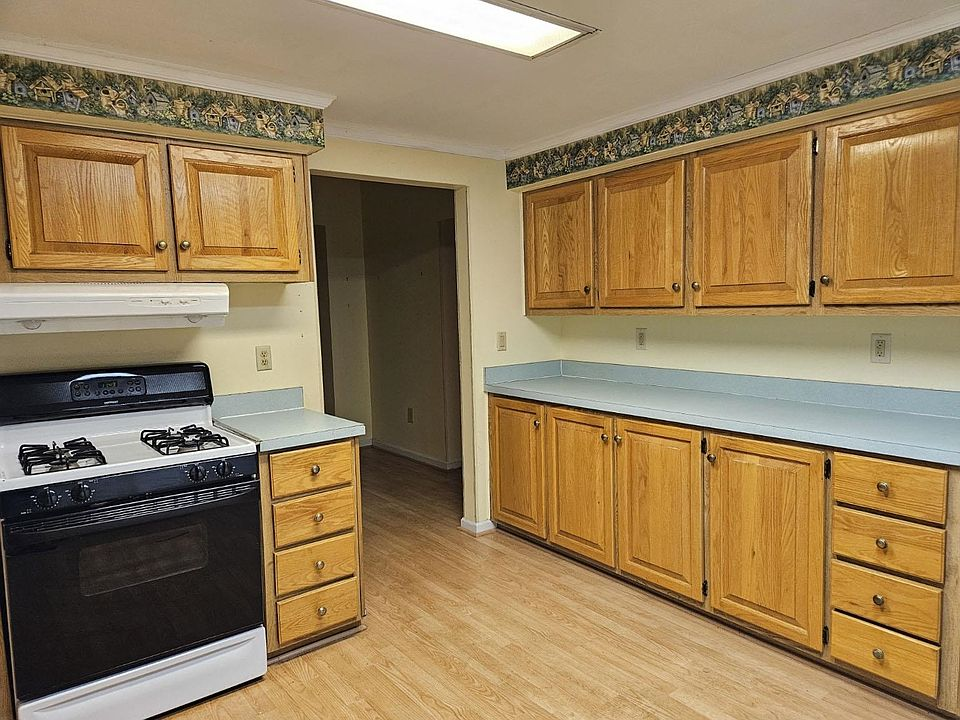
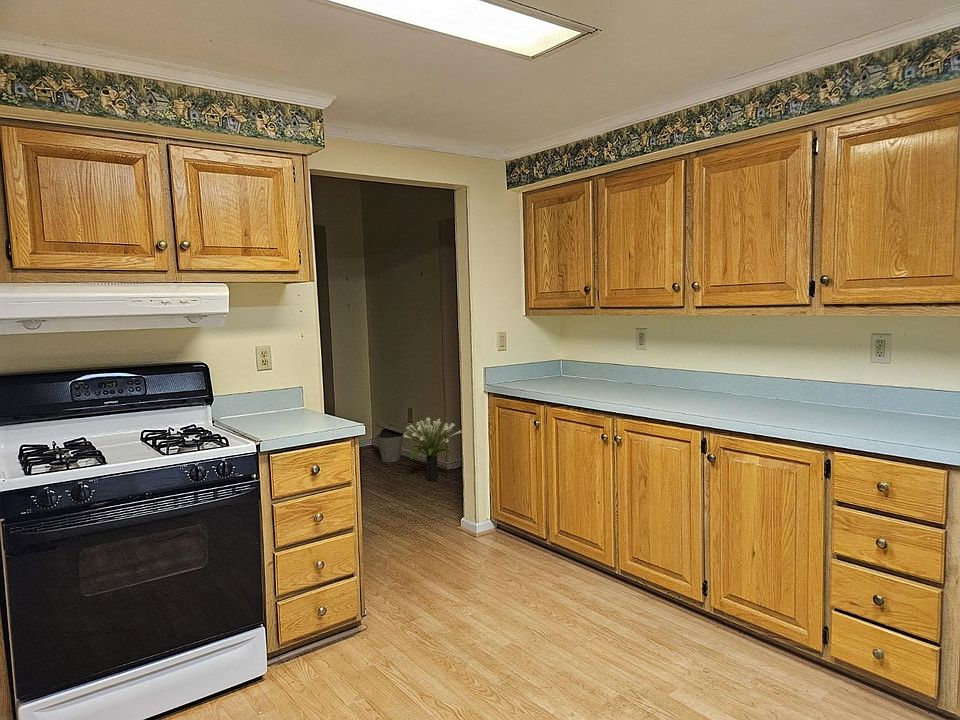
+ potted plant [403,417,462,482]
+ trash can [375,422,405,463]
